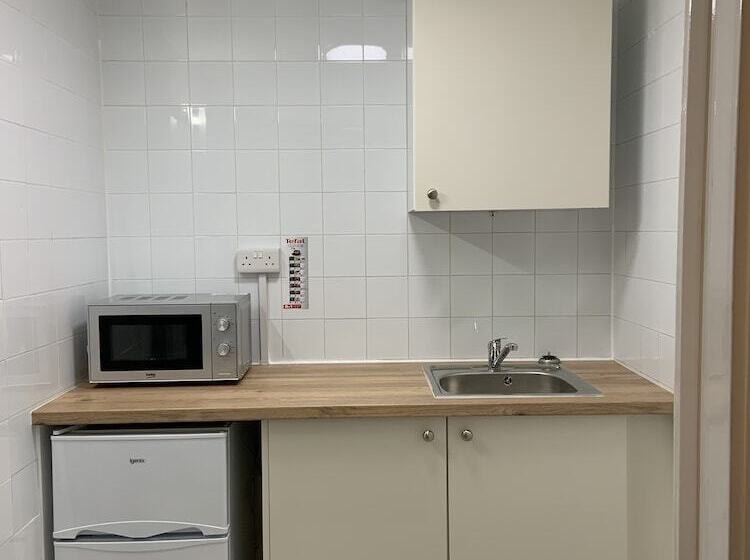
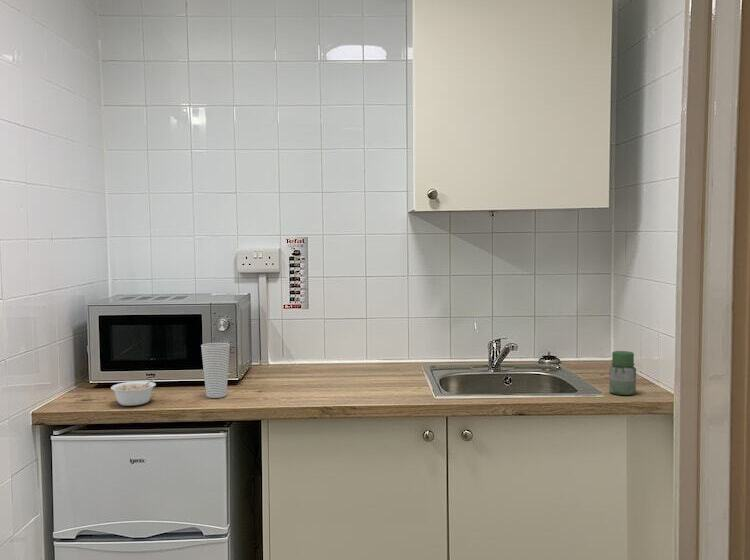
+ legume [110,376,159,407]
+ jar [609,350,637,396]
+ cup [200,342,231,399]
